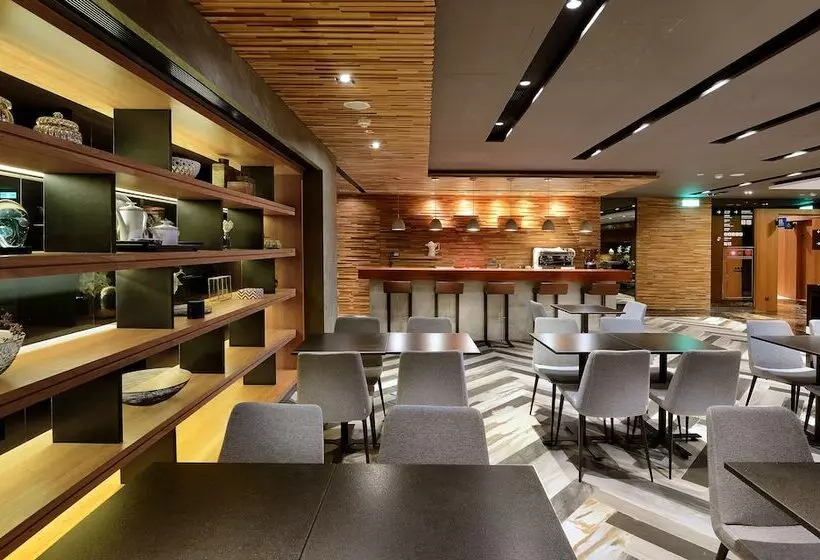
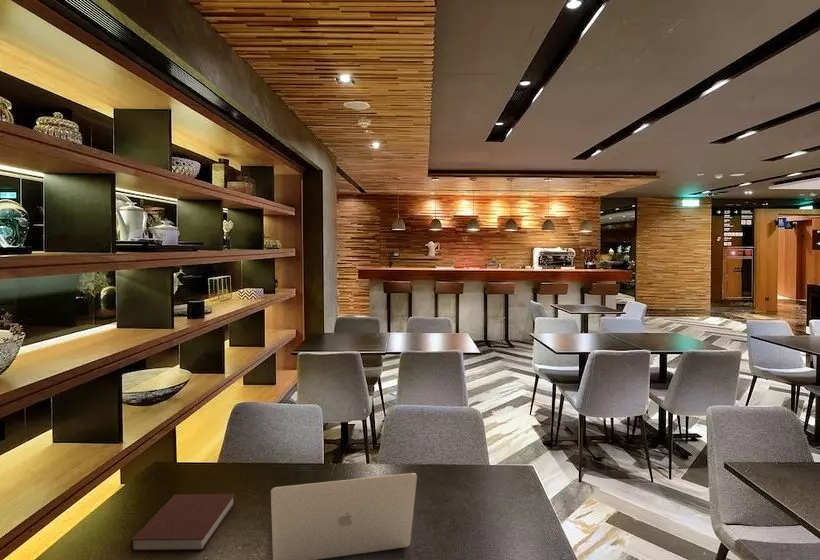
+ laptop [270,472,418,560]
+ notebook [129,493,236,552]
